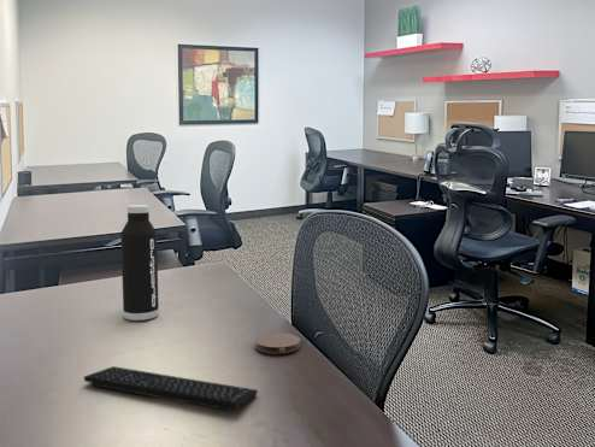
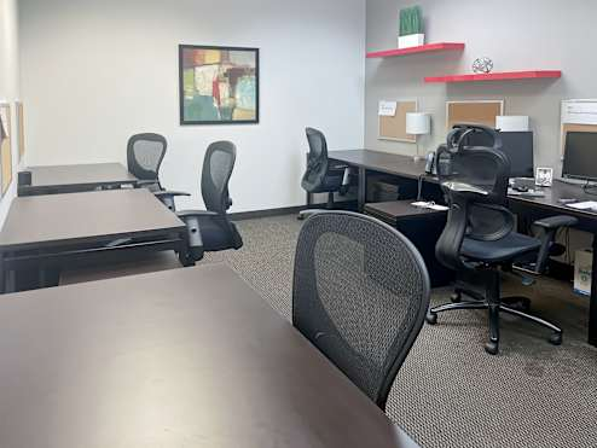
- keyboard [83,365,259,411]
- coaster [254,331,301,354]
- water bottle [119,204,160,322]
